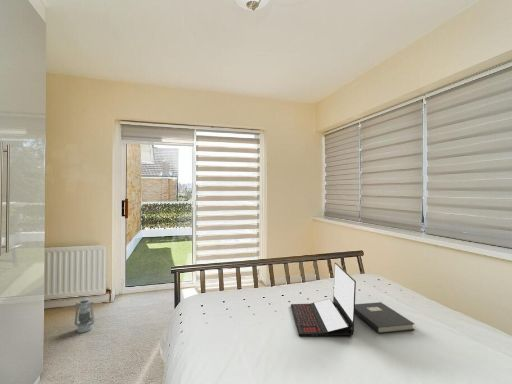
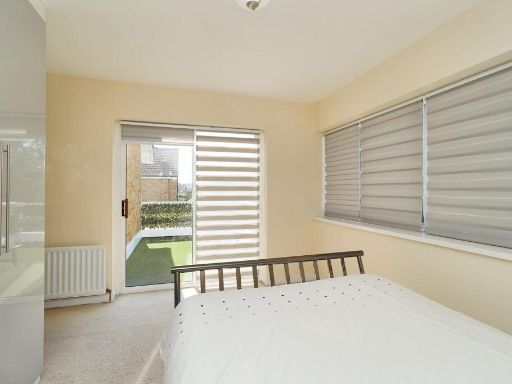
- lantern [73,297,95,334]
- laptop [290,262,357,337]
- book [354,301,416,334]
